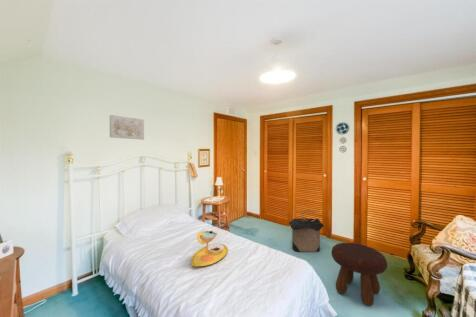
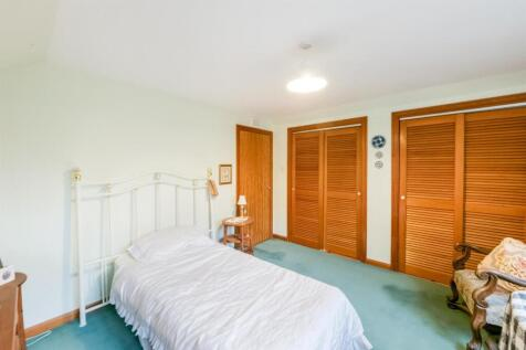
- wall art [109,114,145,141]
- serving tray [190,230,229,268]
- laundry hamper [288,209,325,253]
- footstool [330,242,388,307]
